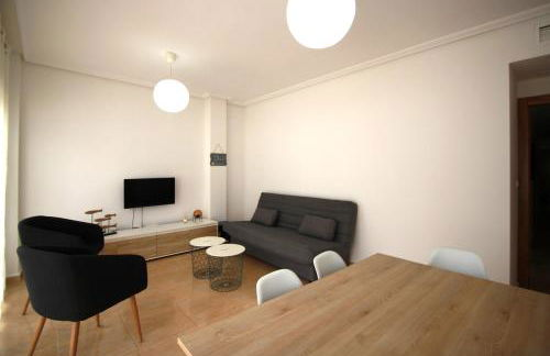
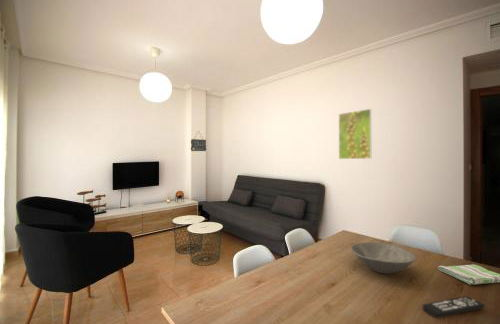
+ remote control [422,295,486,319]
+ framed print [338,108,372,160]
+ dish towel [437,264,500,286]
+ bowl [350,241,416,274]
